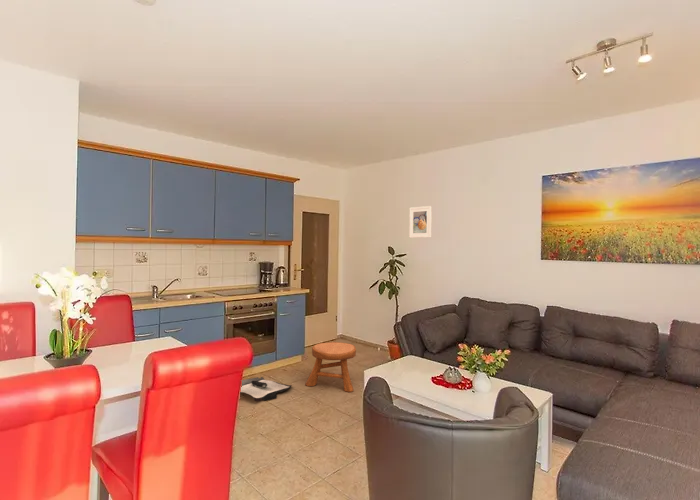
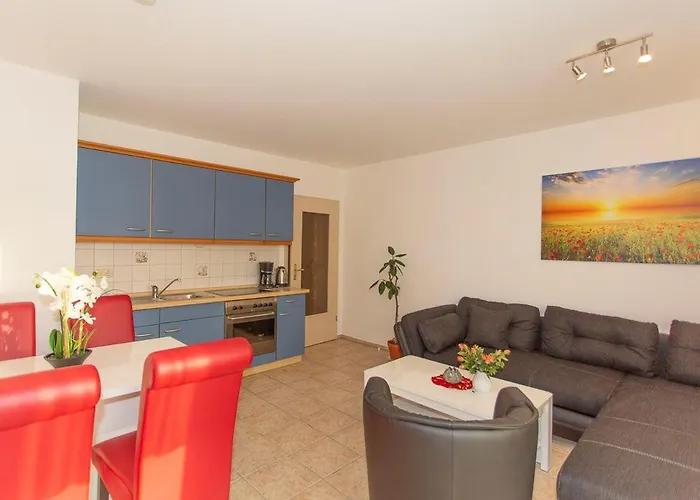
- stool [304,341,357,393]
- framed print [408,205,433,239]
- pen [240,376,293,402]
